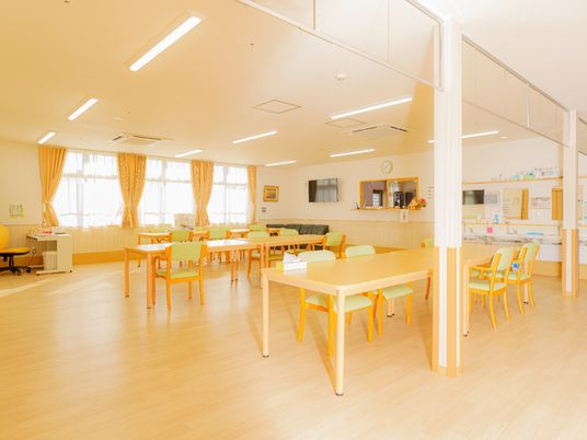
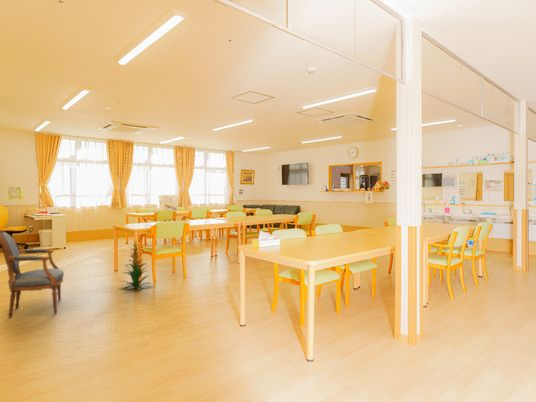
+ indoor plant [118,239,154,291]
+ armchair [0,229,65,319]
